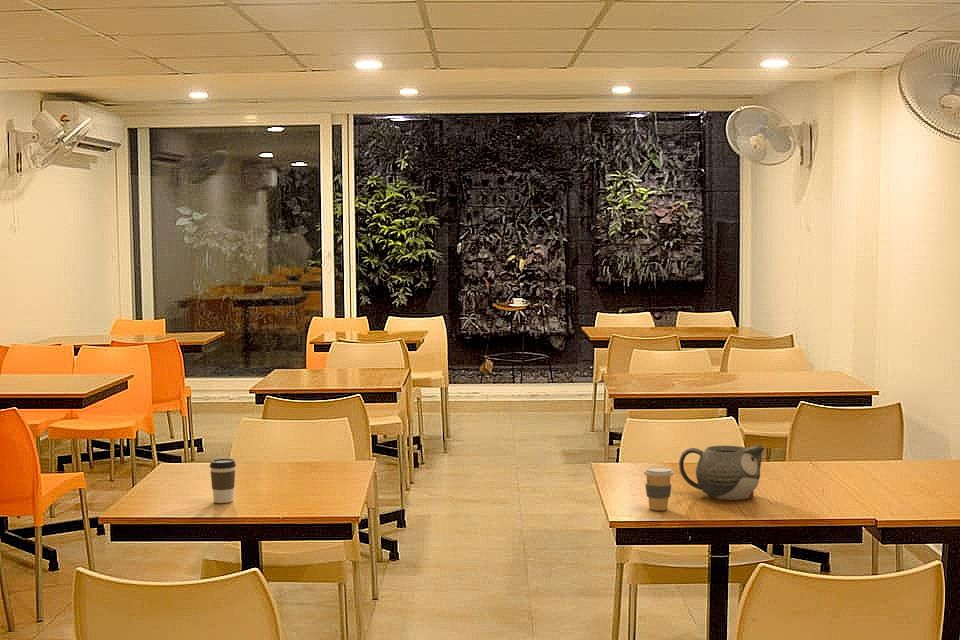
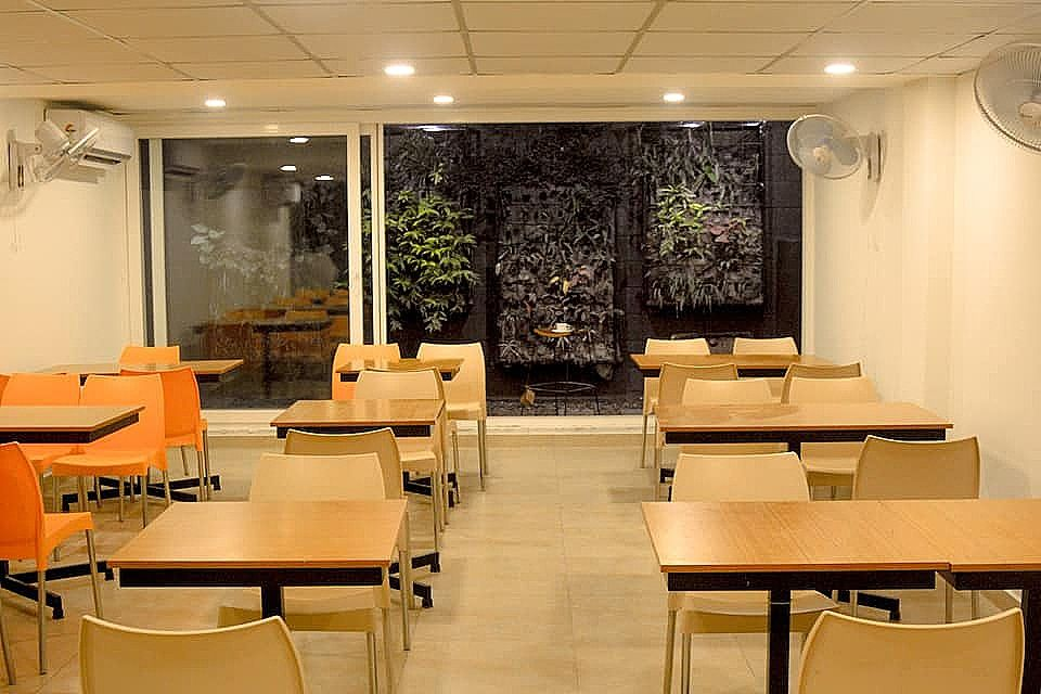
- coffee cup [209,458,237,504]
- coffee cup [643,466,675,512]
- teapot [678,444,766,501]
